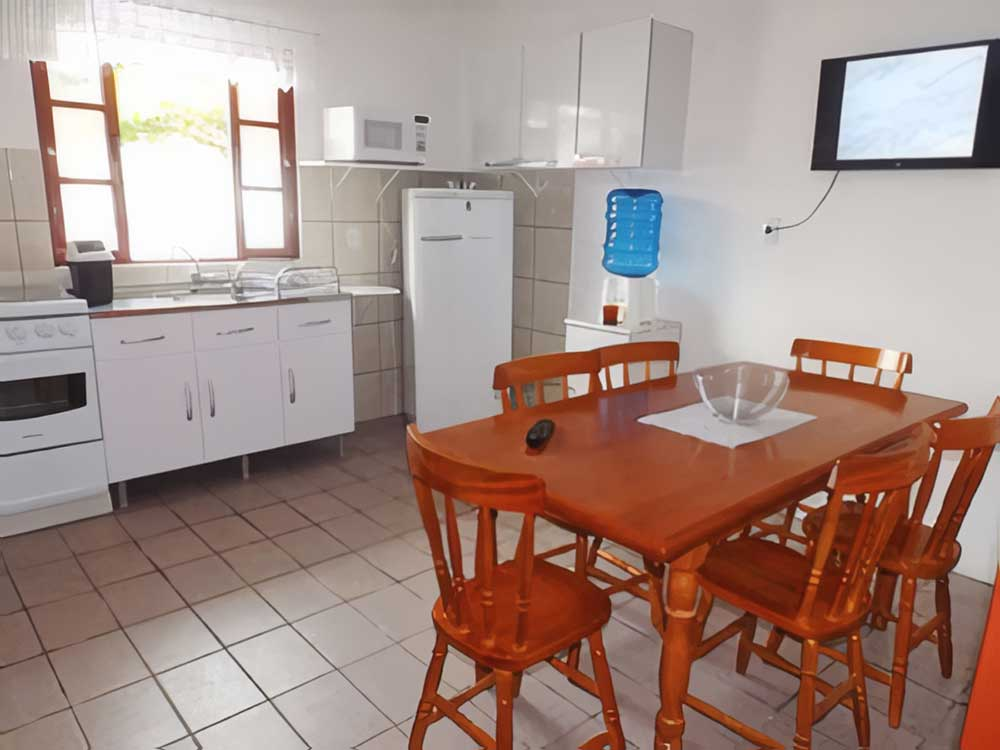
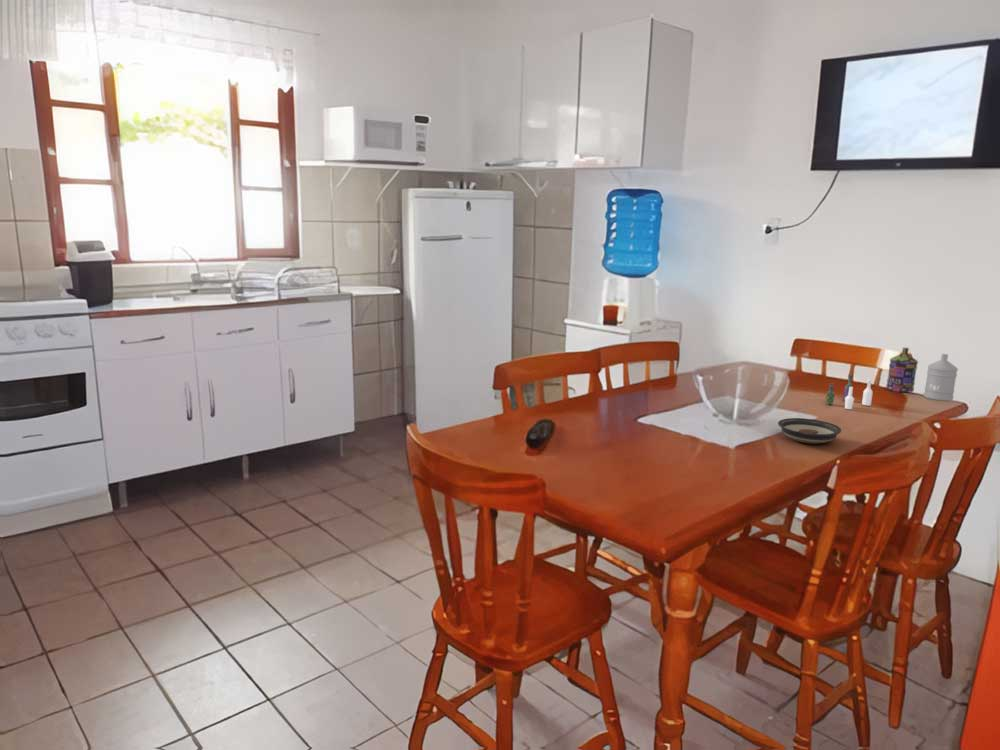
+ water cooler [825,347,959,410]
+ saucer [777,417,842,445]
